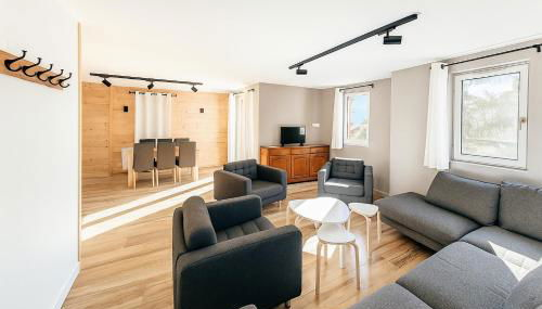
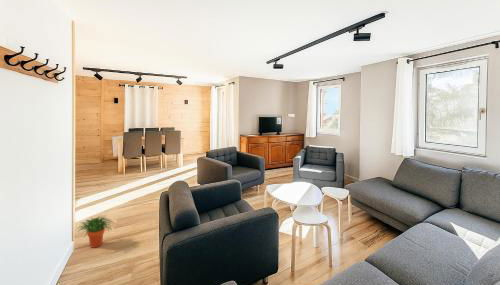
+ potted plant [75,215,115,249]
